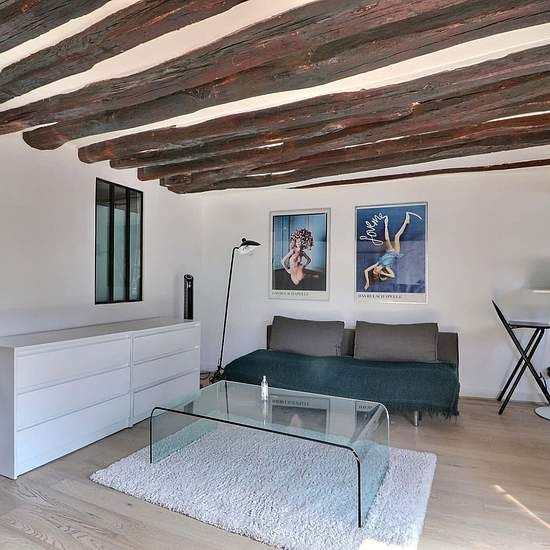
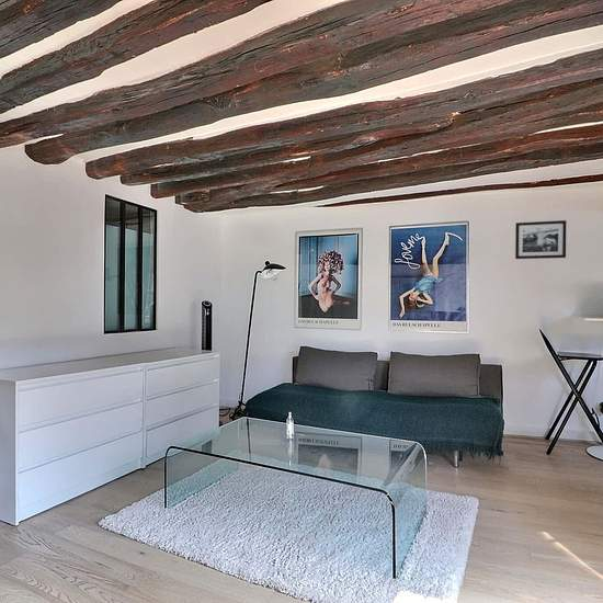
+ picture frame [514,219,567,260]
